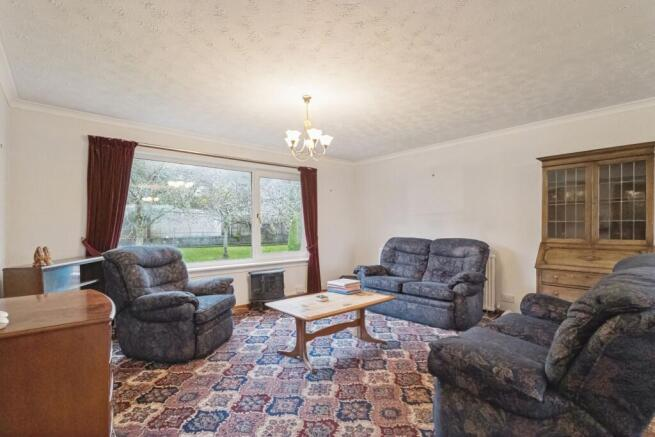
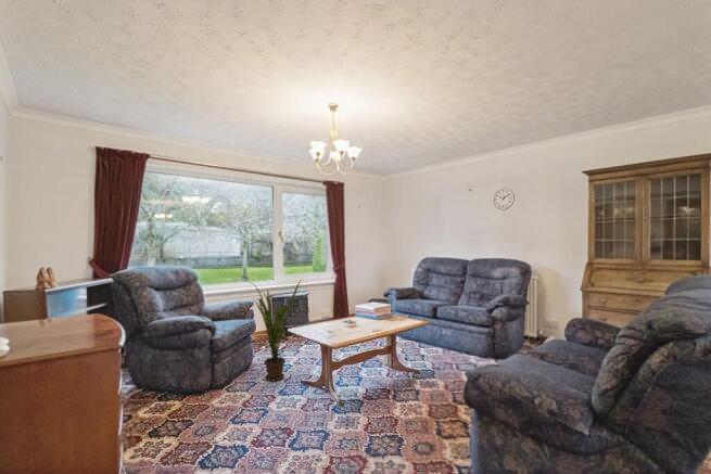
+ house plant [246,279,303,383]
+ wall clock [492,187,516,212]
